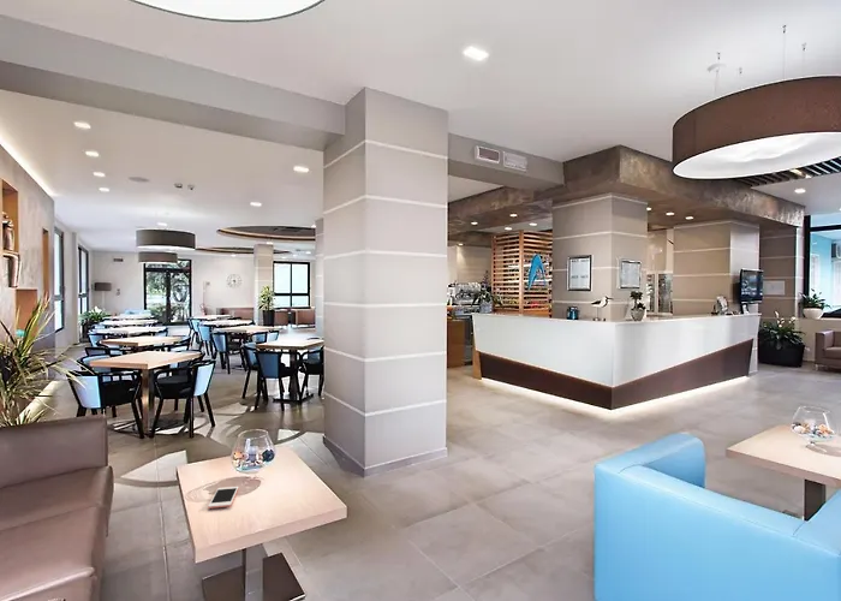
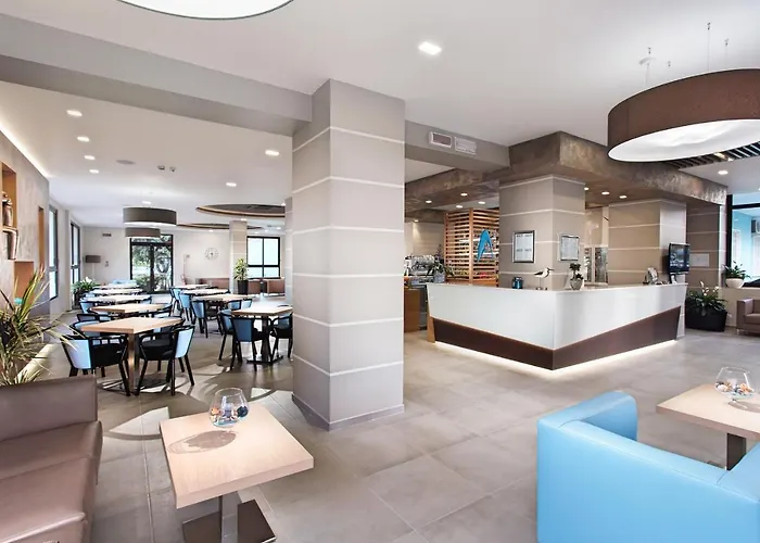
- cell phone [207,486,239,510]
